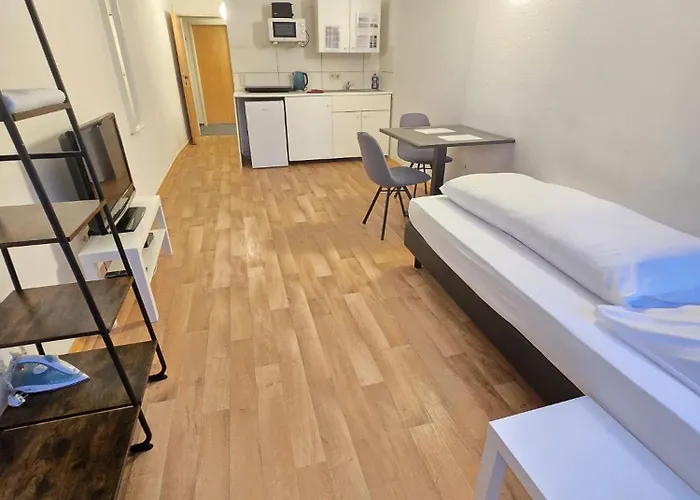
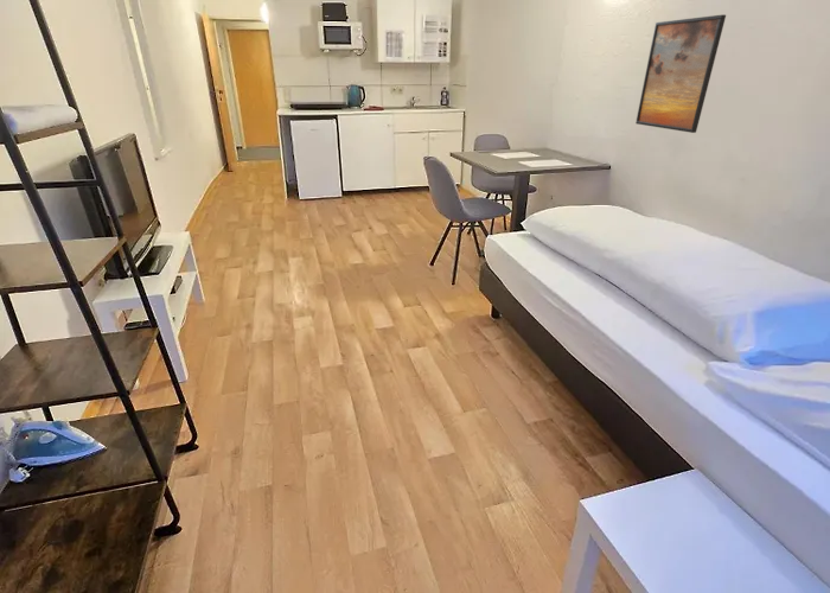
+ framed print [634,13,727,134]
